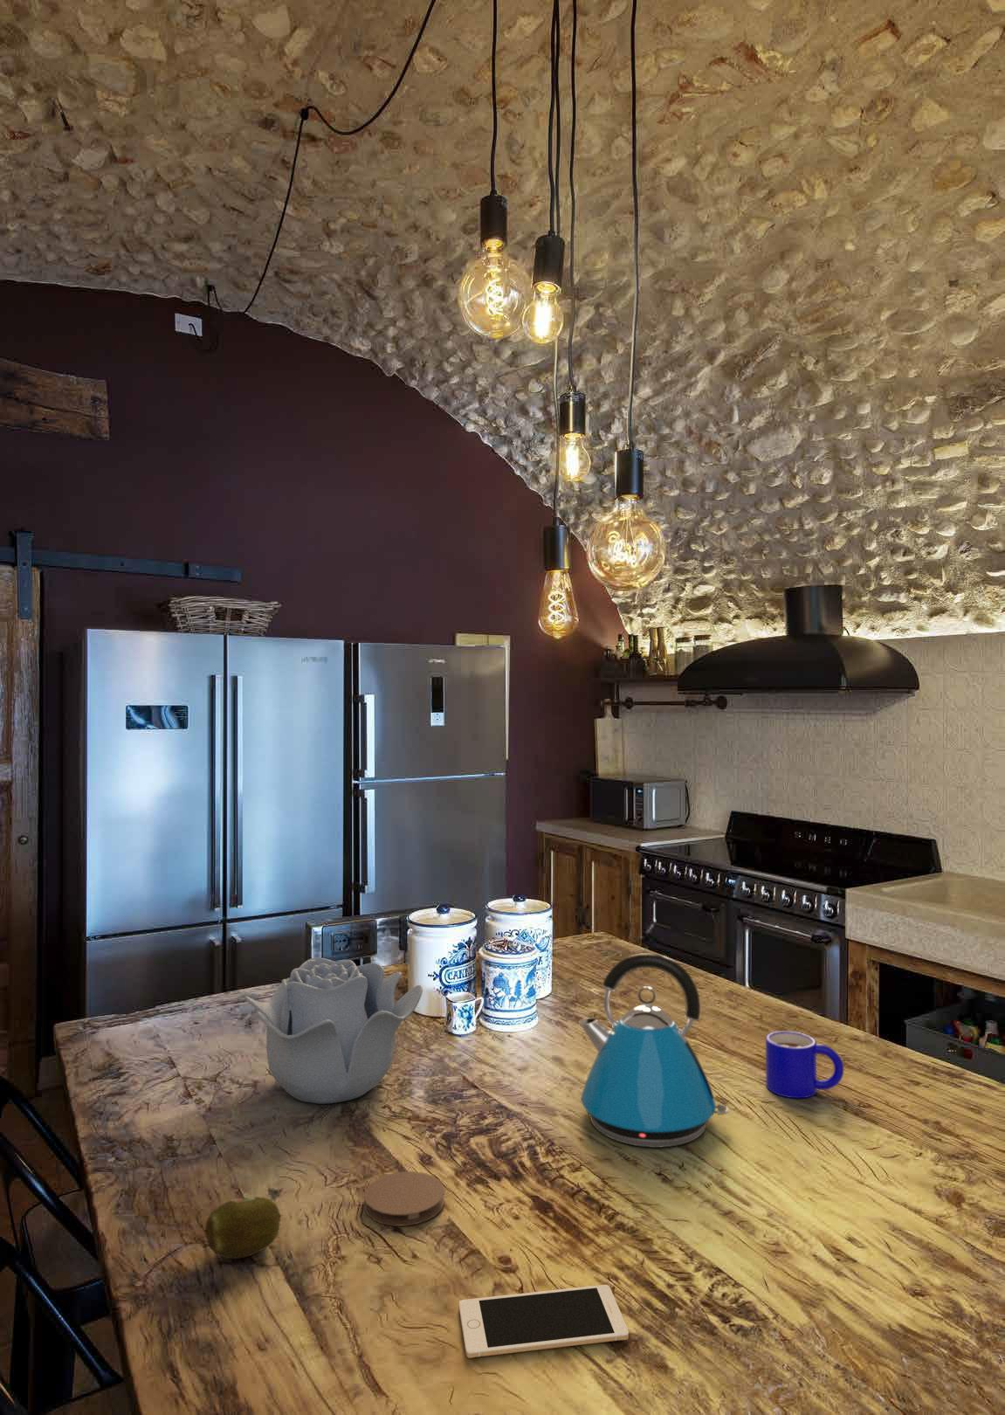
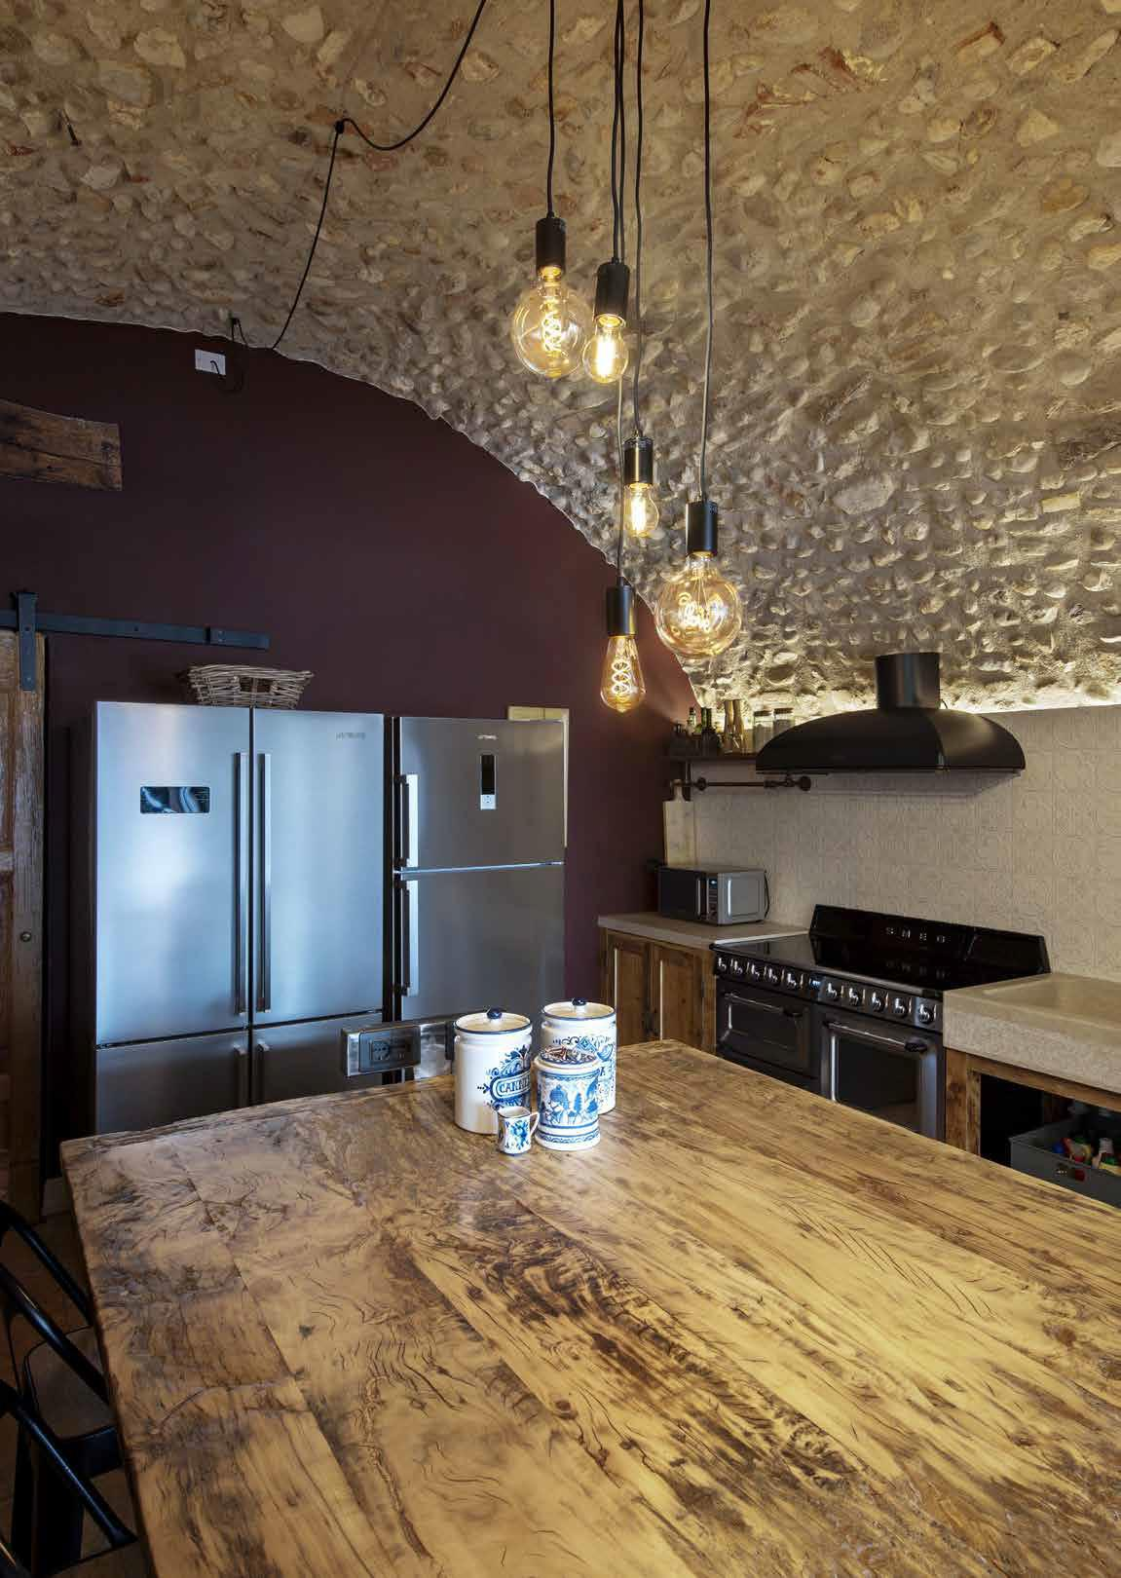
- decorative bowl [244,957,423,1105]
- mug [765,1031,845,1099]
- fruit [203,1195,283,1259]
- kettle [578,952,729,1149]
- coaster [363,1170,445,1227]
- cell phone [458,1284,630,1360]
